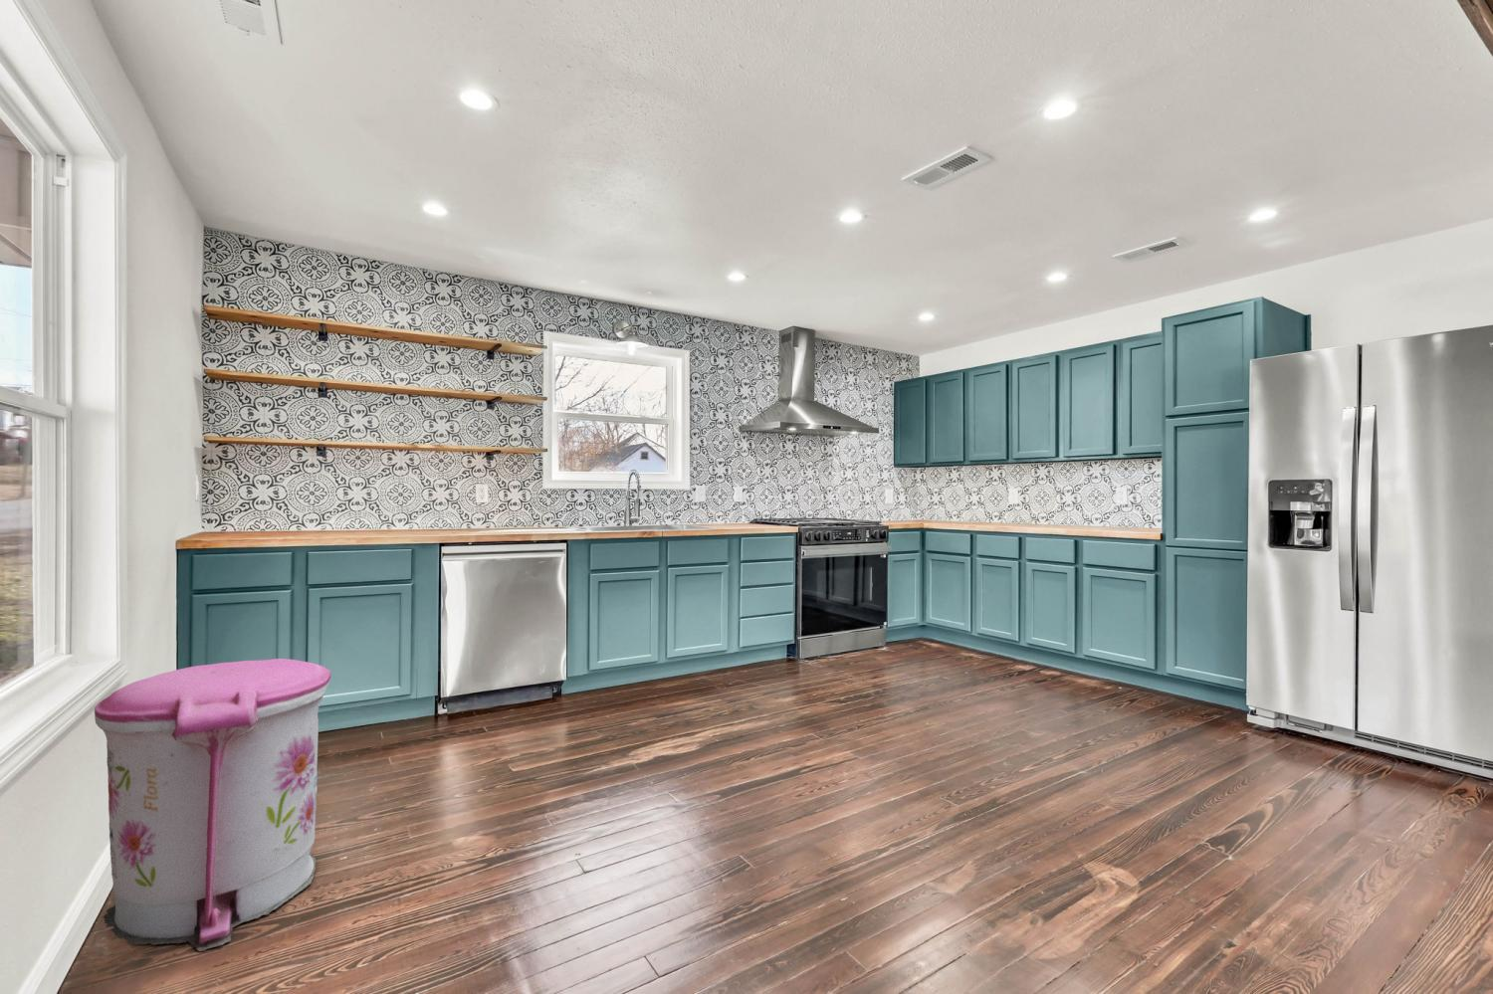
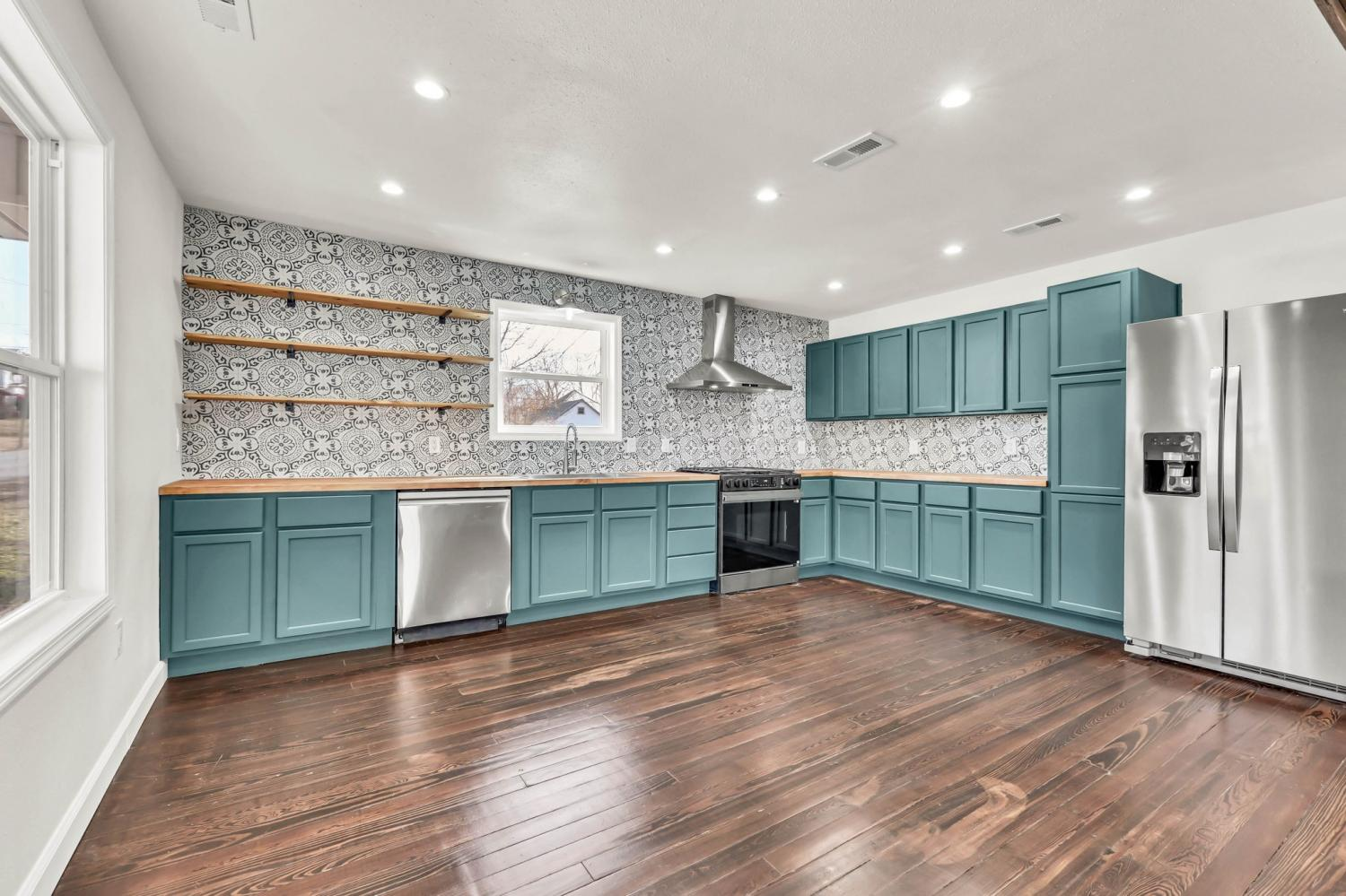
- trash can [93,658,333,952]
